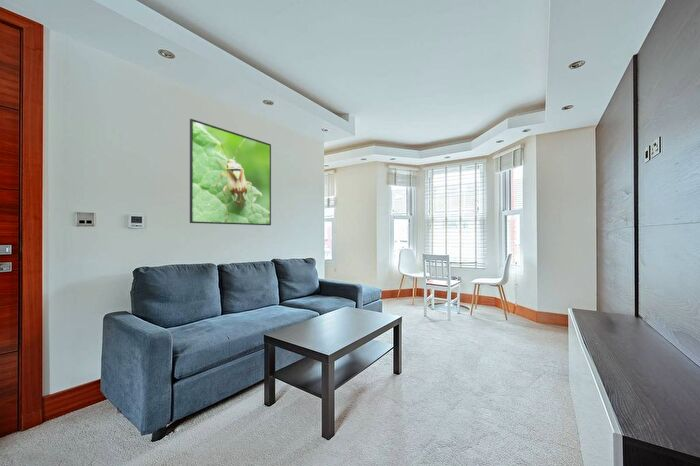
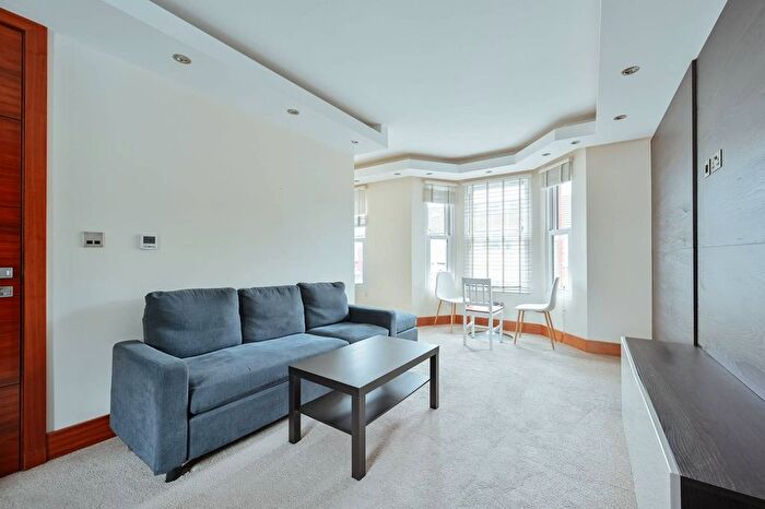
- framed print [189,118,272,226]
